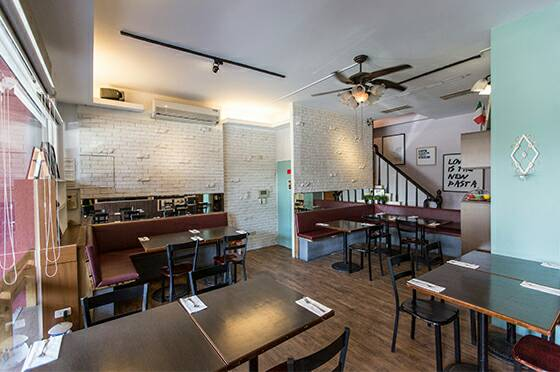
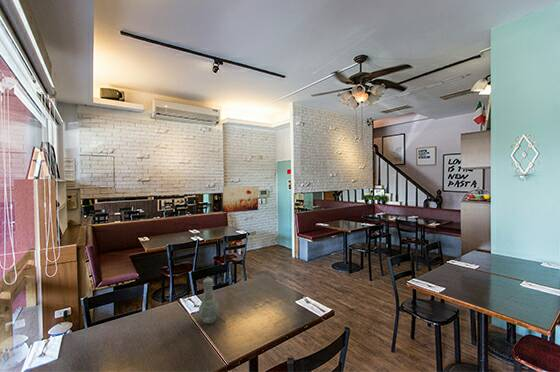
+ wall art [222,185,259,214]
+ vase [198,275,221,325]
